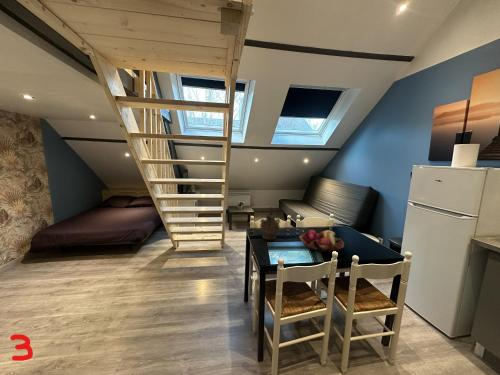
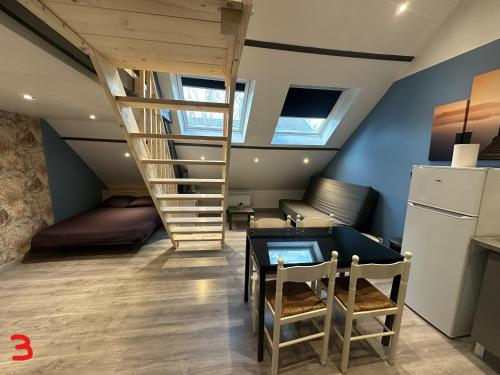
- fruit basket [298,229,345,253]
- ceremonial vessel [259,206,281,241]
